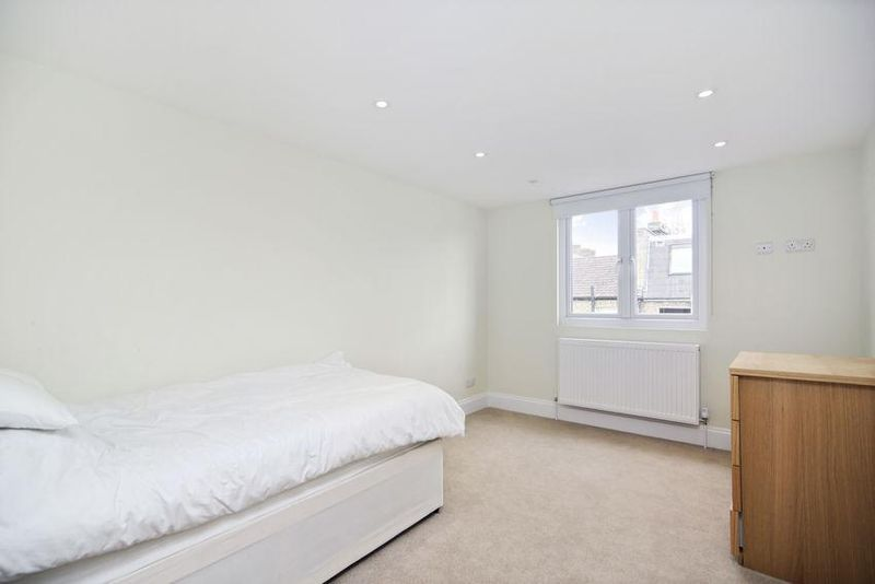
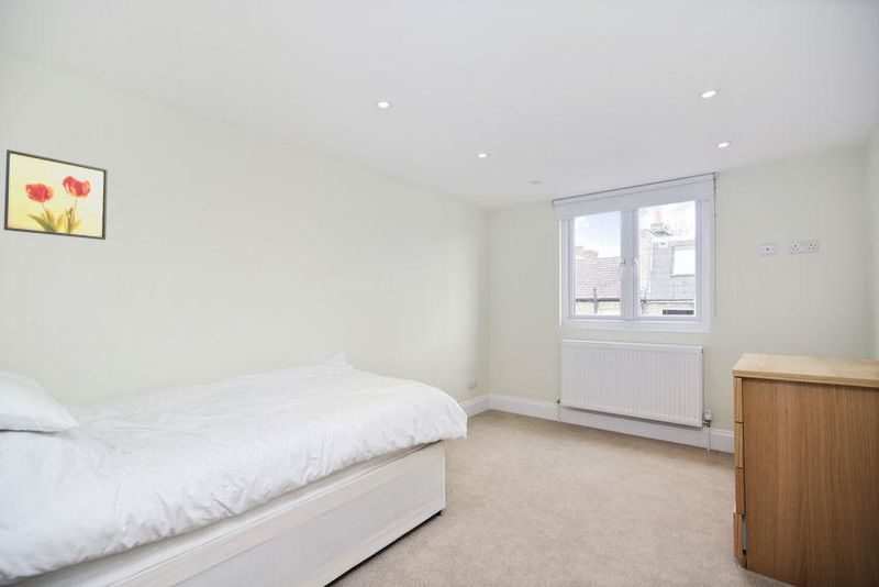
+ wall art [3,148,109,241]
